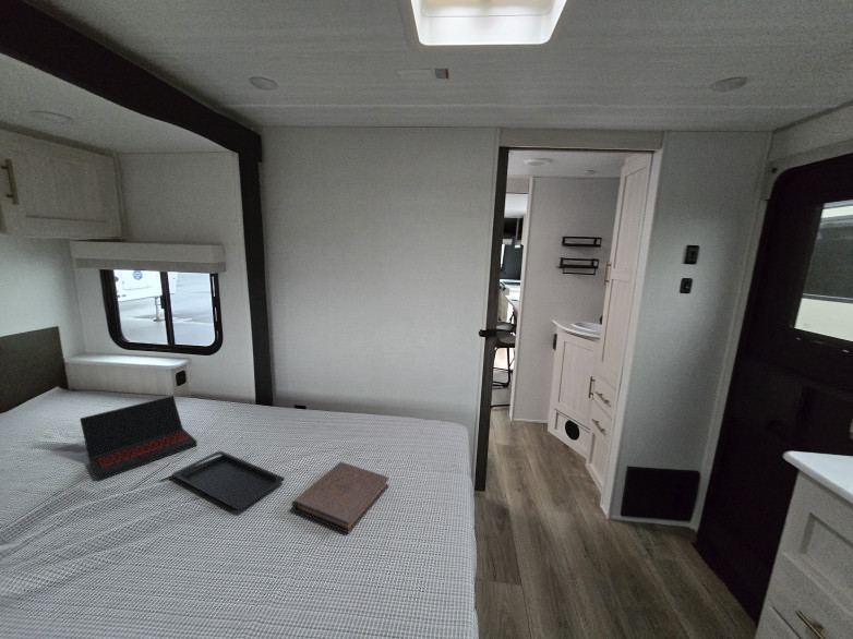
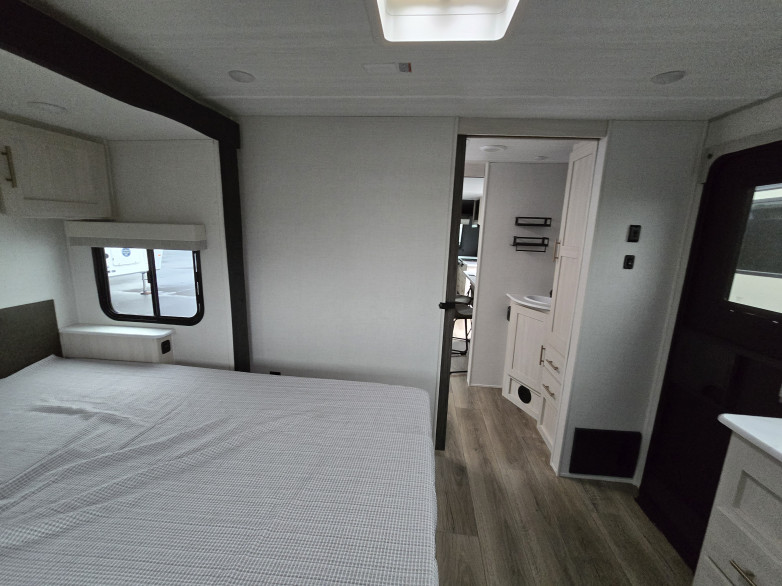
- laptop [79,395,199,482]
- serving tray [171,450,286,510]
- book [290,461,389,534]
